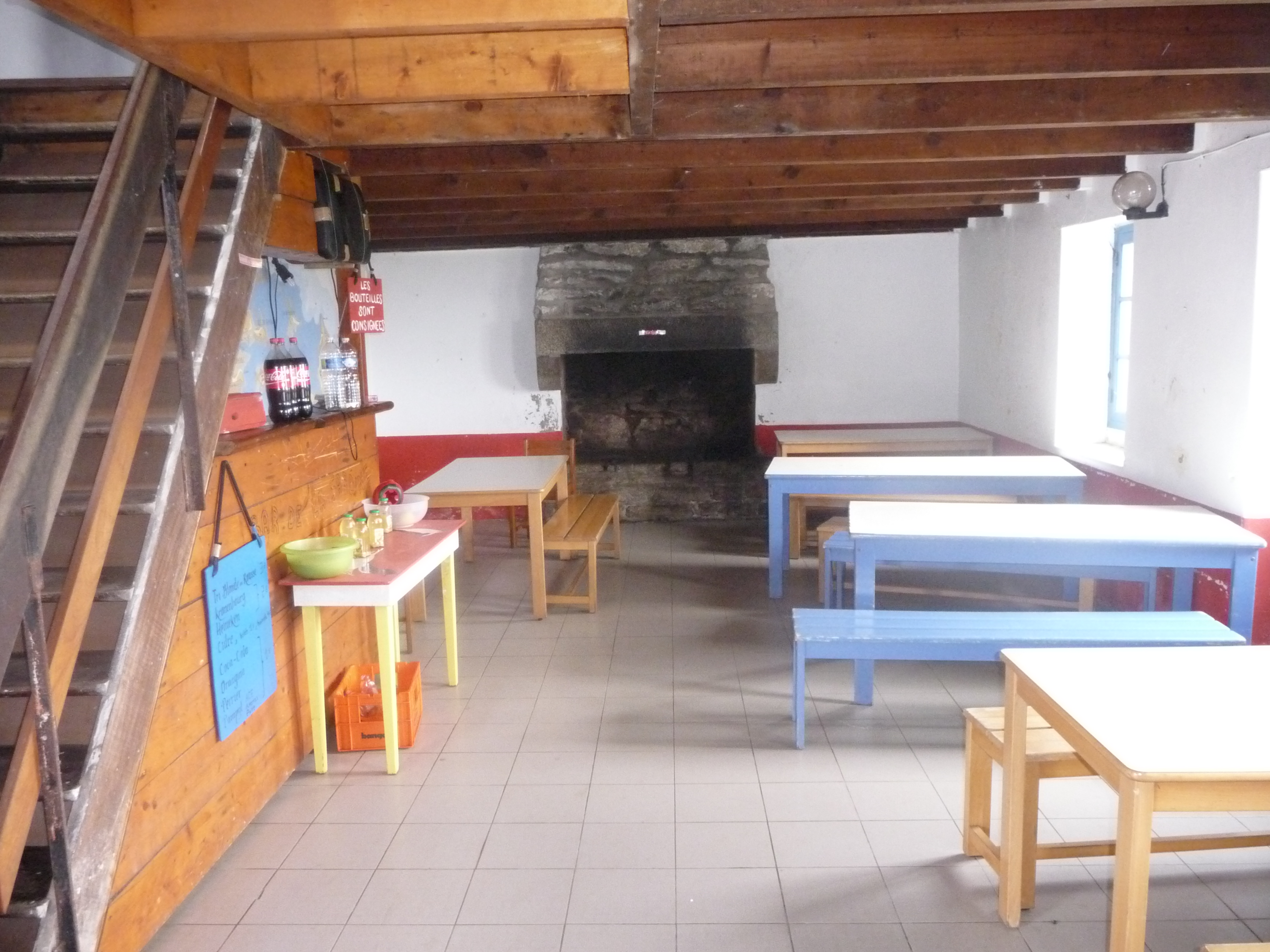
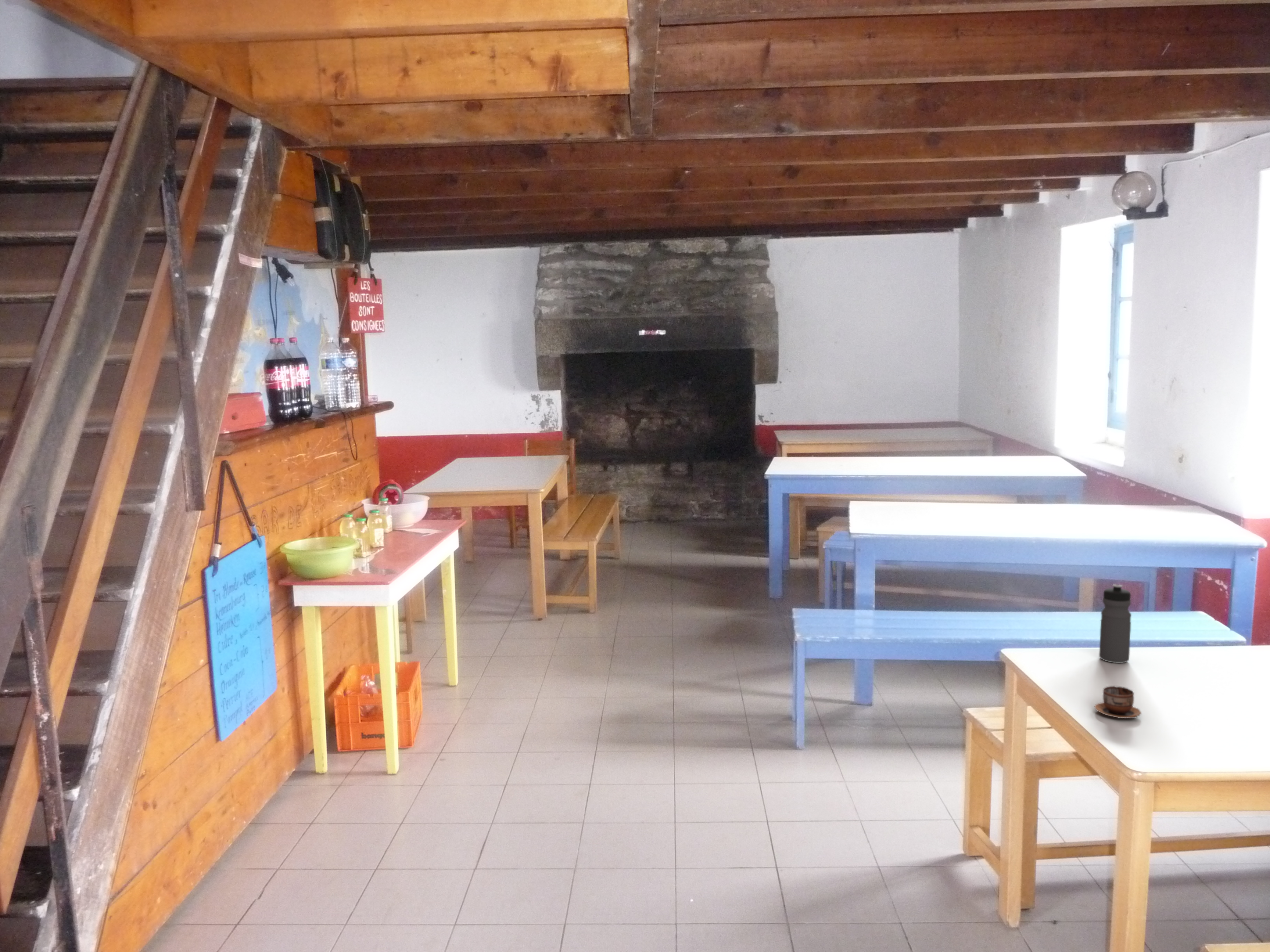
+ cup [1094,686,1142,719]
+ water bottle [1099,584,1132,663]
